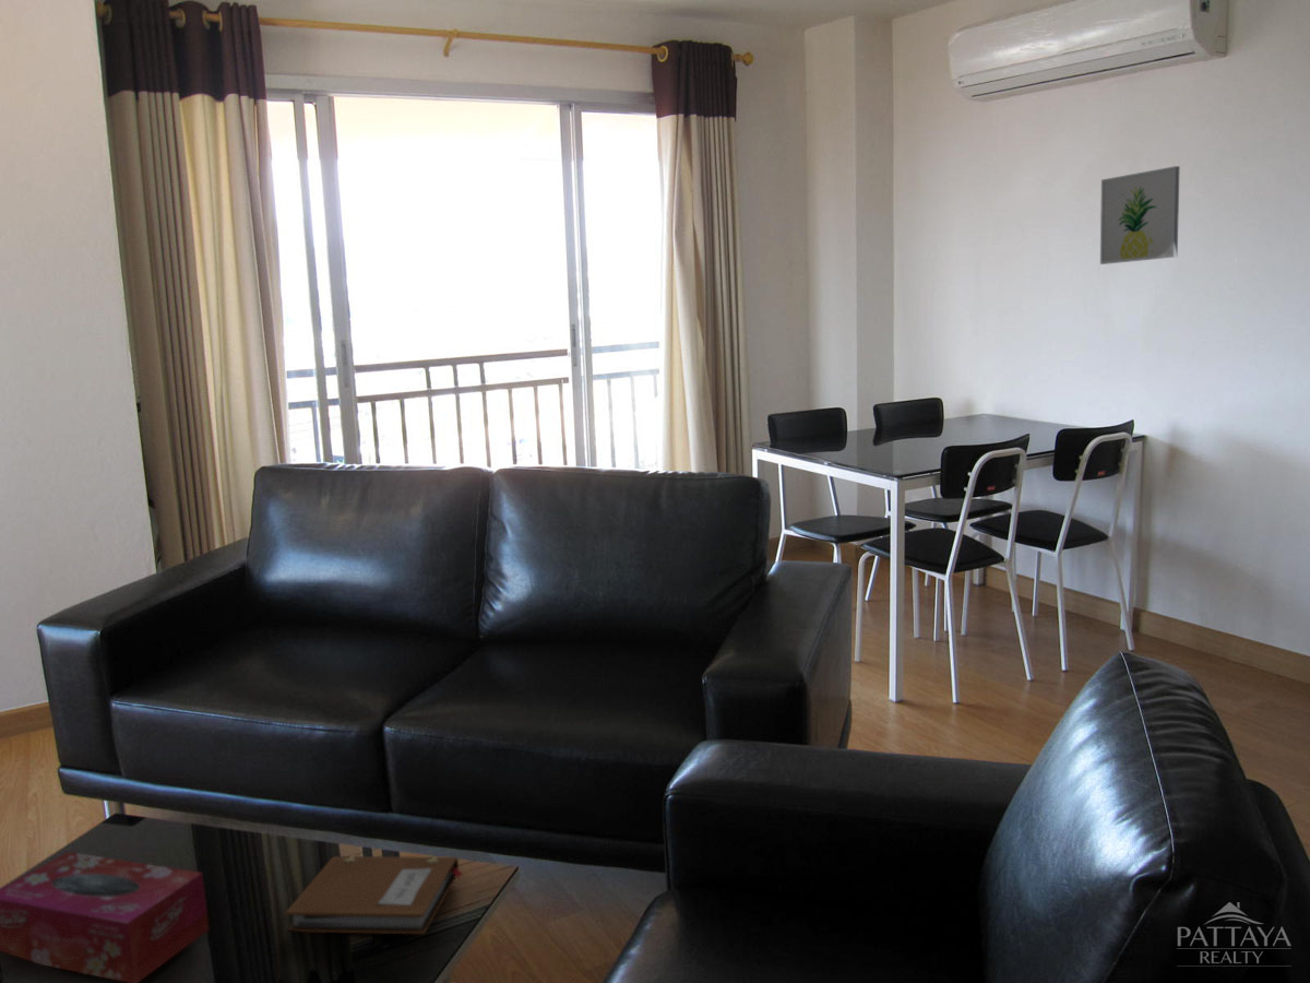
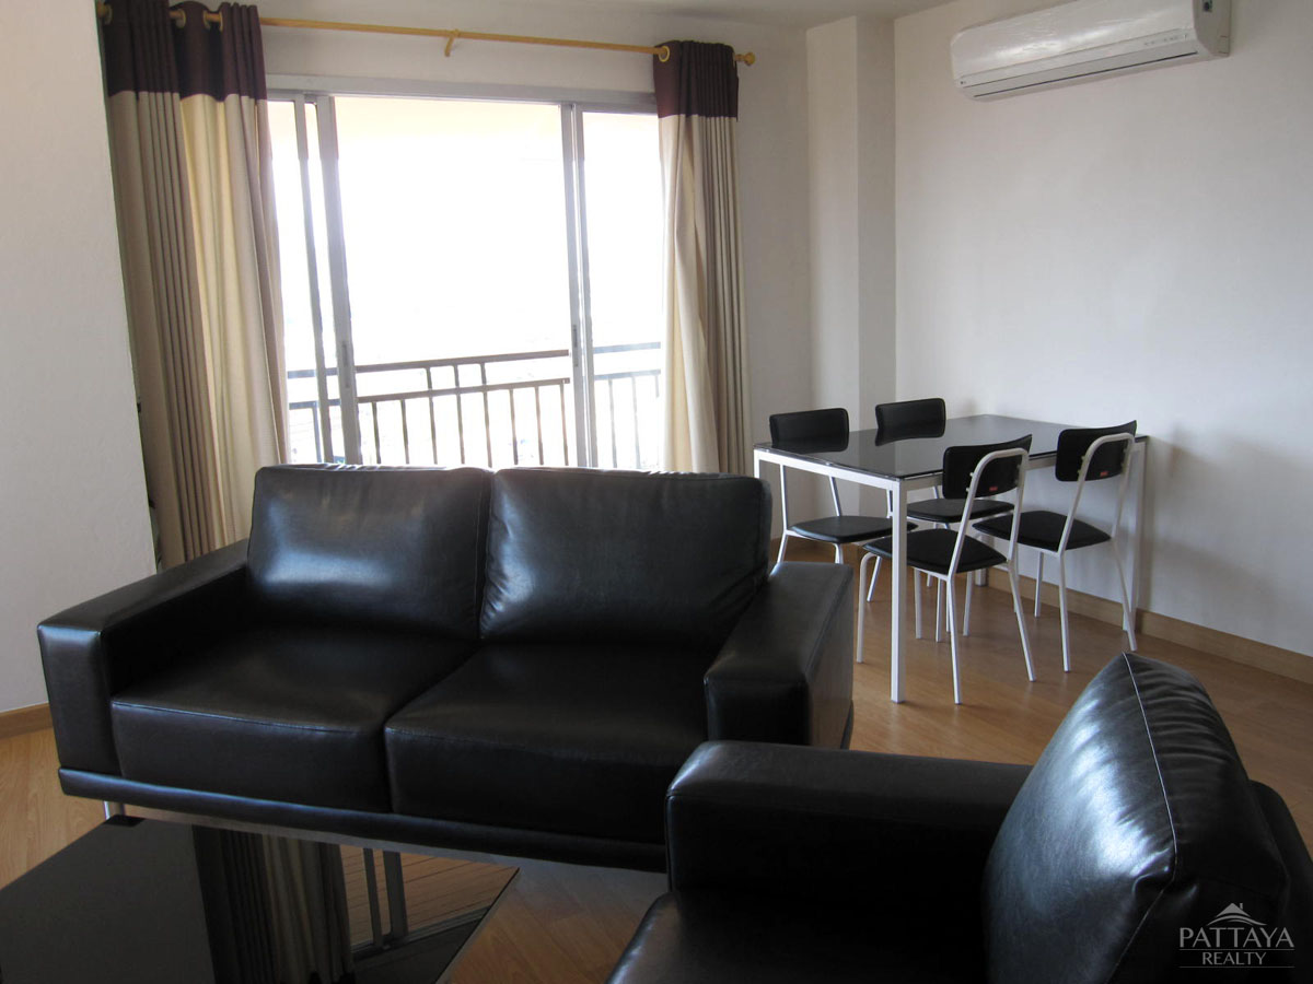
- tissue box [0,851,210,983]
- notebook [285,855,463,935]
- wall art [1099,165,1181,265]
